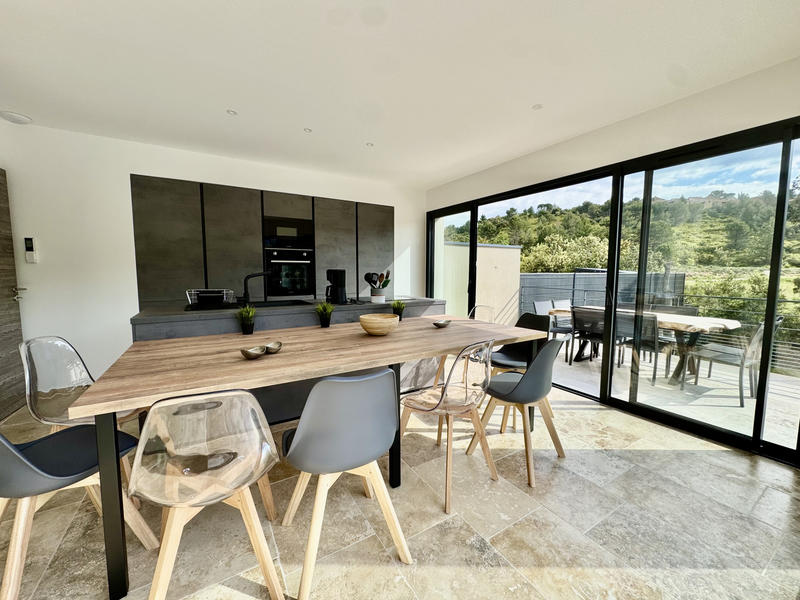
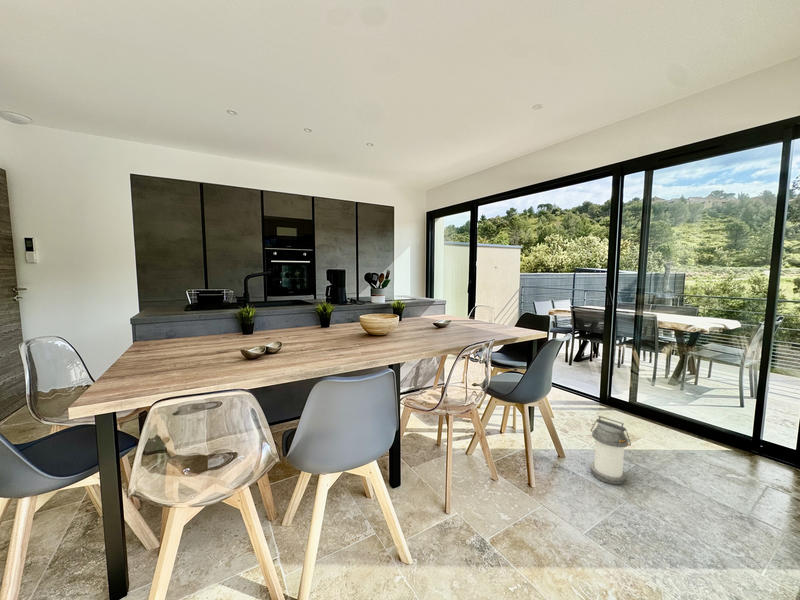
+ lantern [589,415,632,485]
